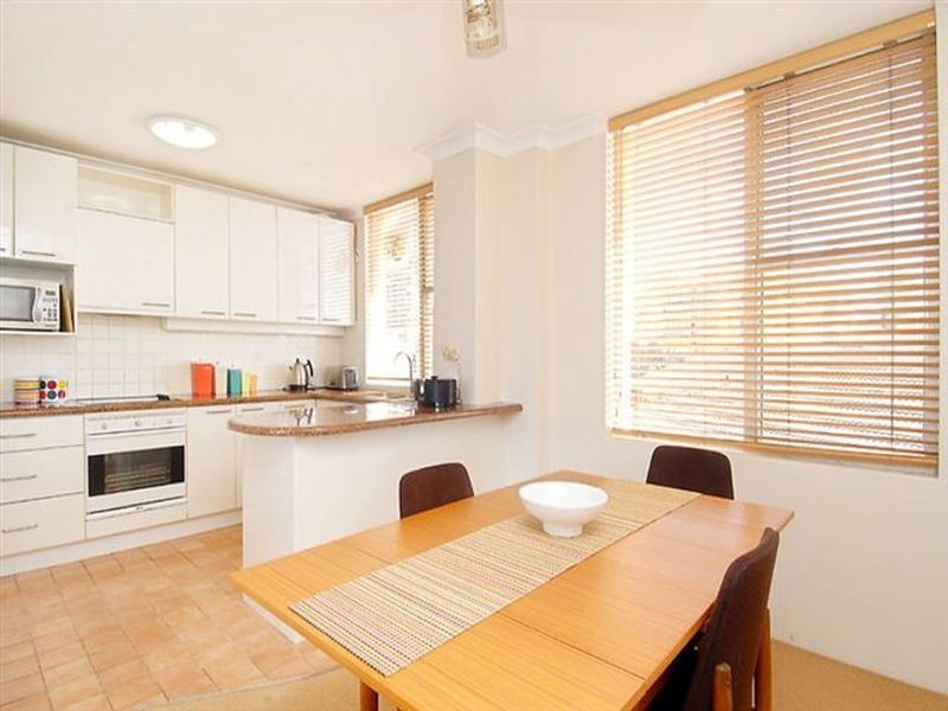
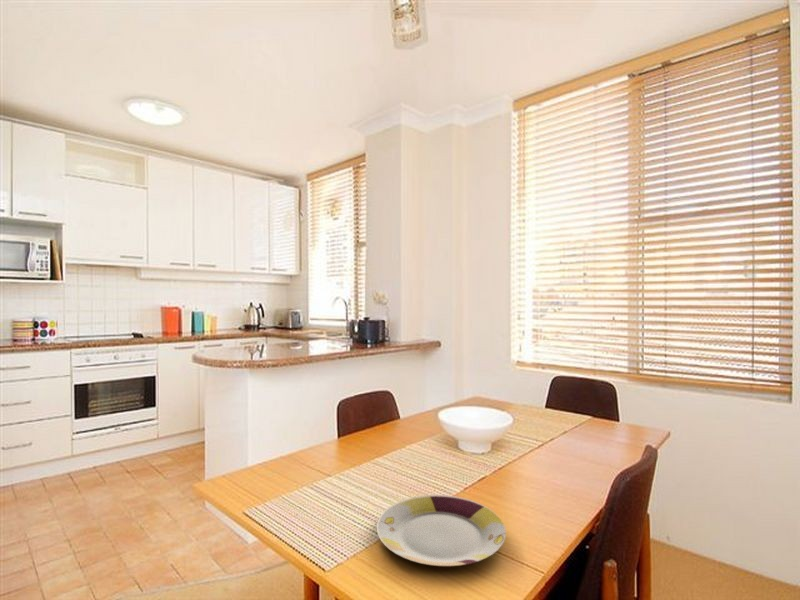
+ plate [376,494,507,567]
